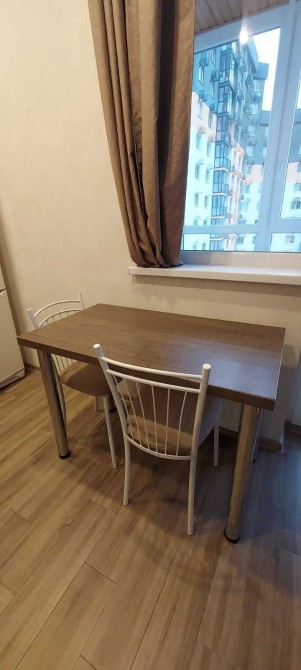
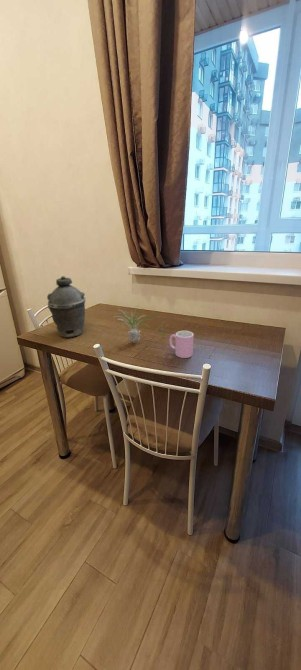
+ kettle [46,275,87,339]
+ plant [114,306,167,343]
+ cup [168,330,195,359]
